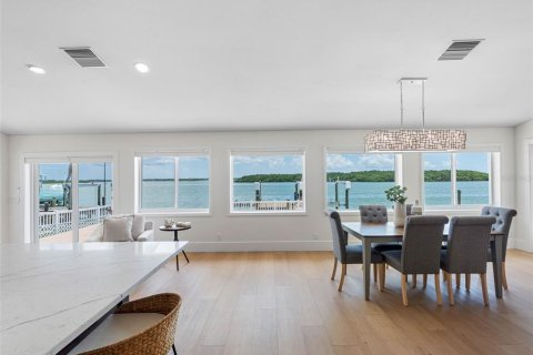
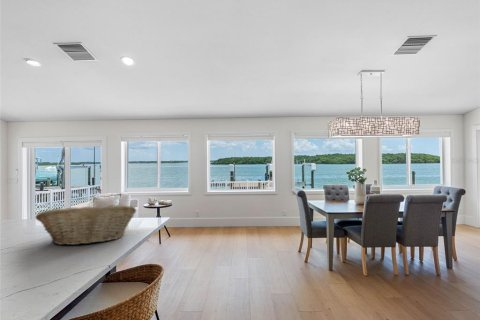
+ fruit basket [34,204,137,246]
